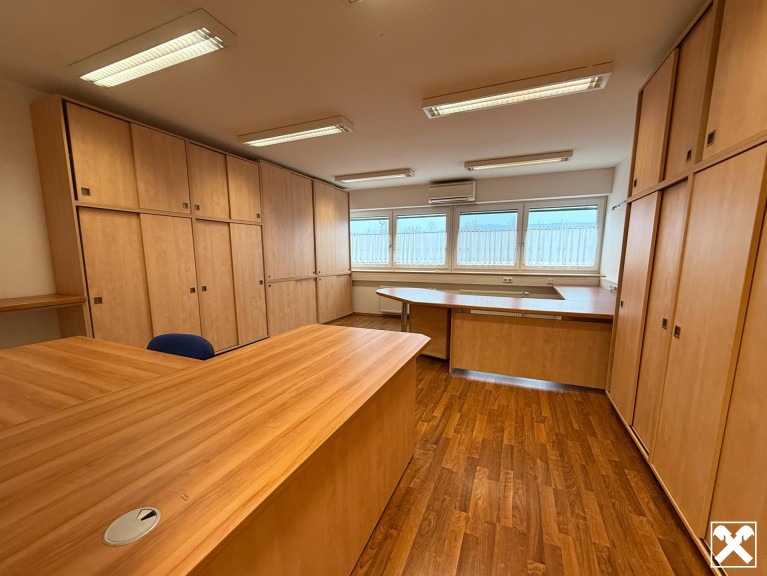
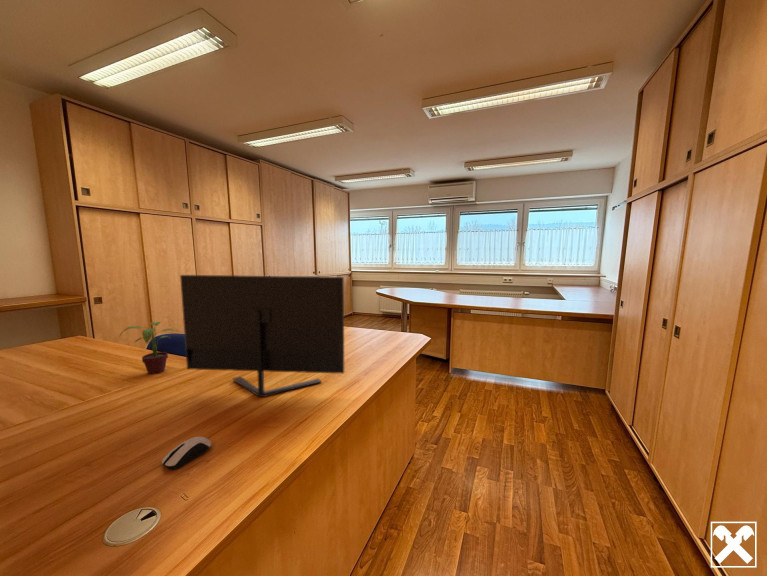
+ computer mouse [161,436,212,470]
+ monitor [179,274,345,398]
+ potted plant [118,321,181,375]
